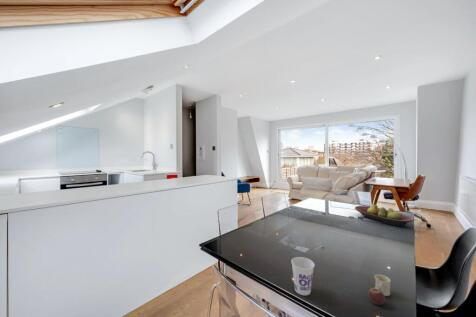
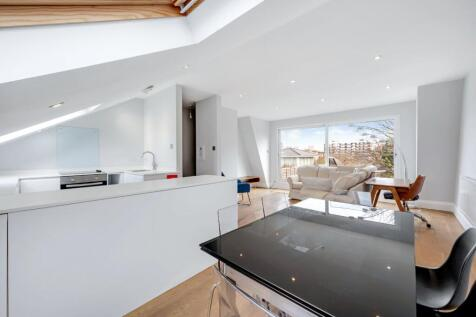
- cup [290,256,316,296]
- mug [368,273,392,306]
- fruit bowl [354,203,415,227]
